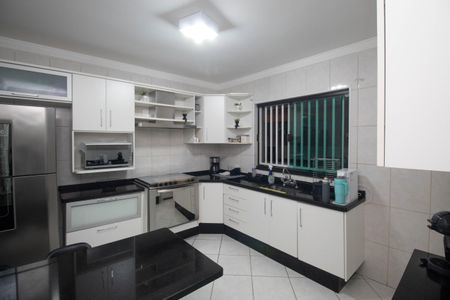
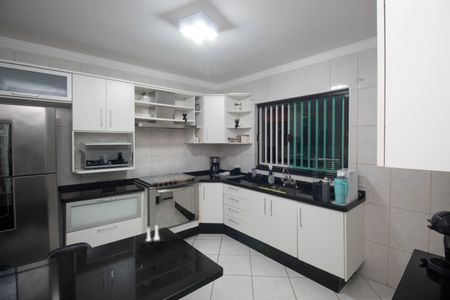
+ salt and pepper shaker set [141,224,165,246]
